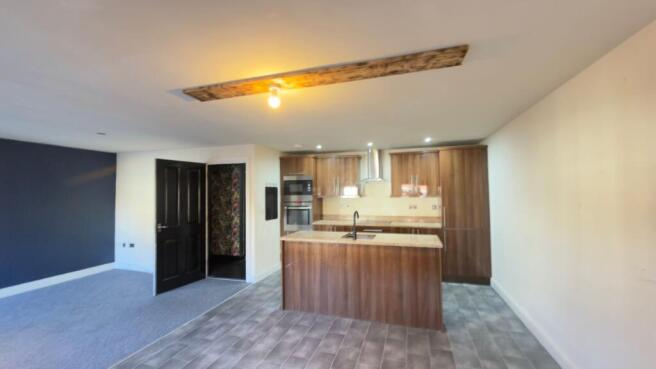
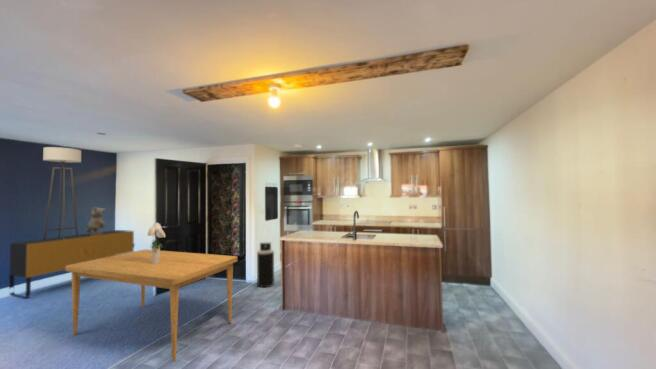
+ torso sculpture [85,207,107,236]
+ bouquet [147,222,166,264]
+ trash can [256,242,275,288]
+ dining table [65,248,238,362]
+ sideboard [8,229,135,300]
+ lamp [42,146,82,240]
